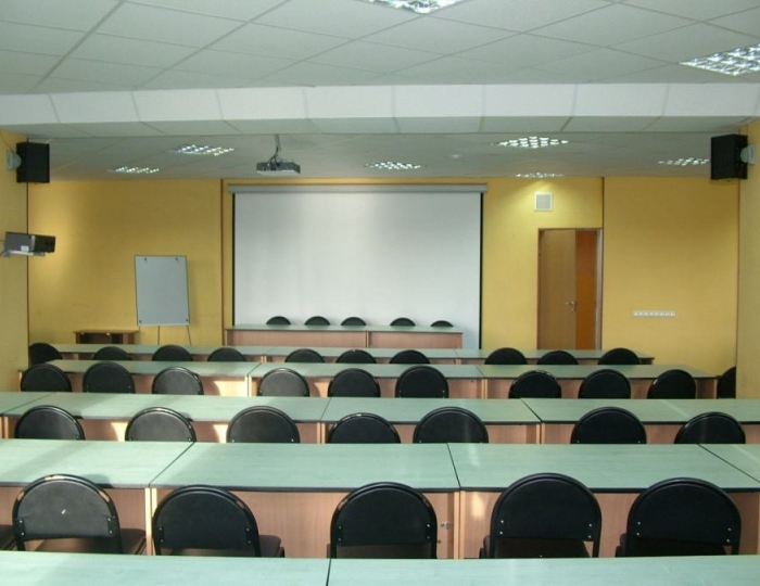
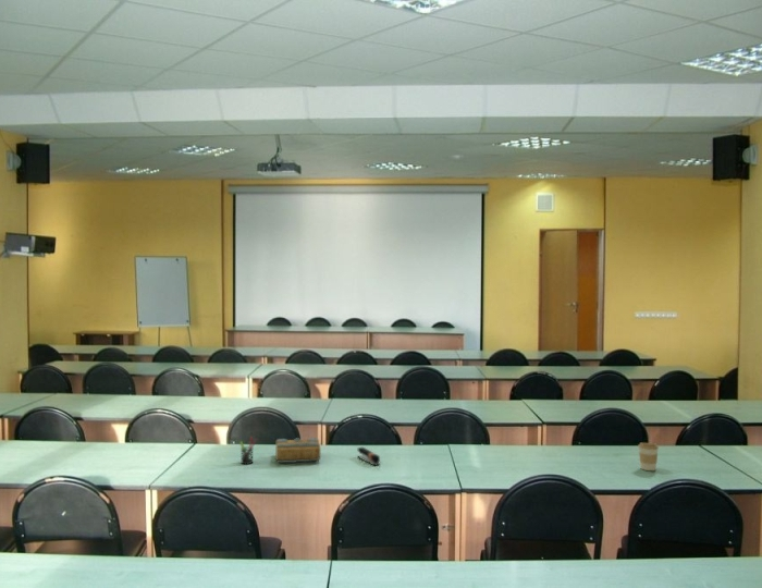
+ book [274,437,321,464]
+ pen holder [238,436,258,465]
+ stapler [356,446,381,466]
+ coffee cup [637,442,660,471]
